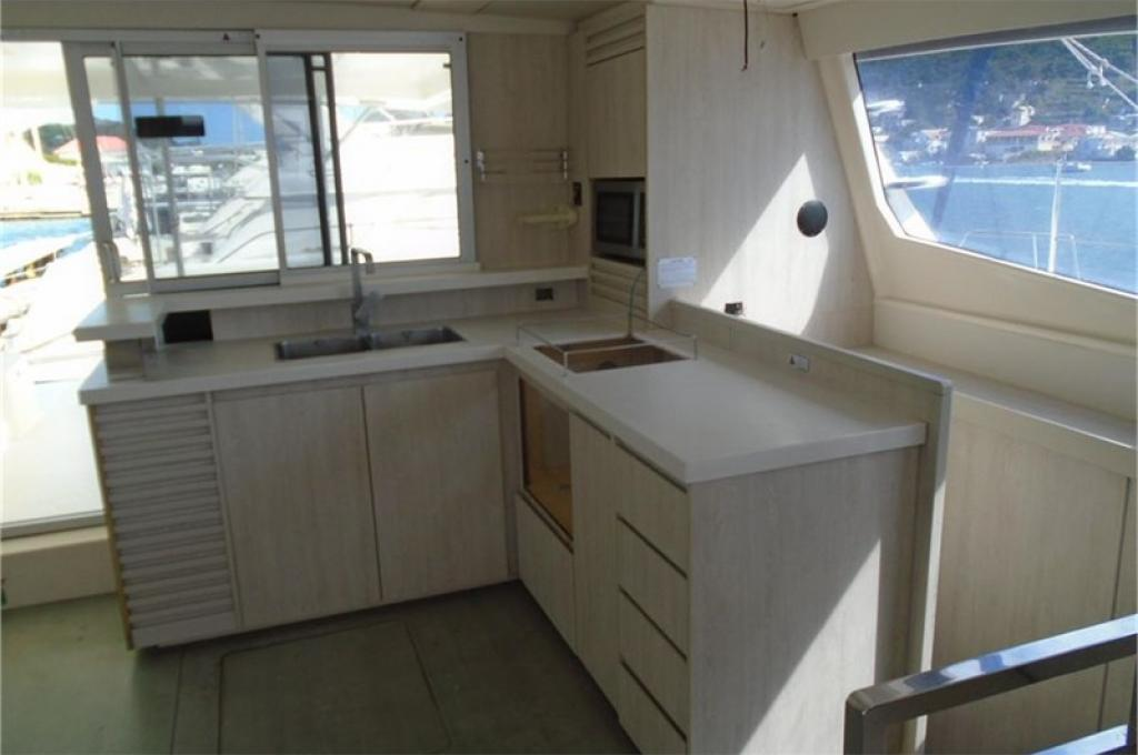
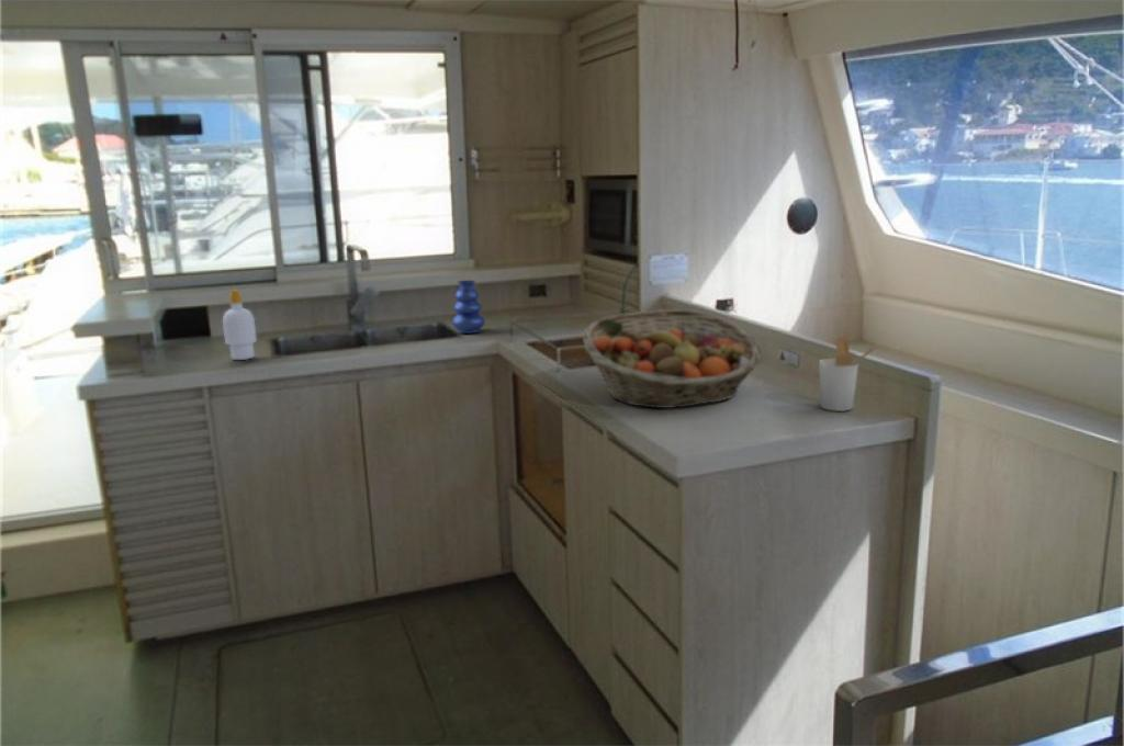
+ fruit basket [582,308,763,409]
+ soap bottle [222,289,258,361]
+ vase [451,280,486,335]
+ utensil holder [818,336,881,412]
